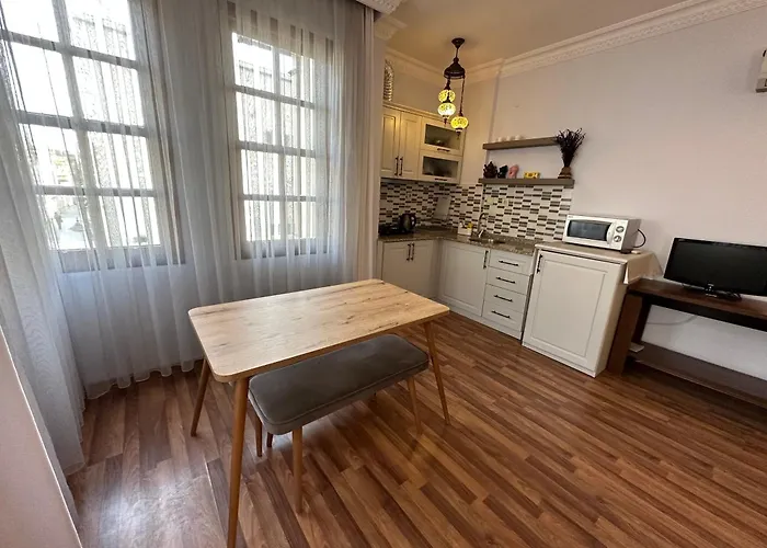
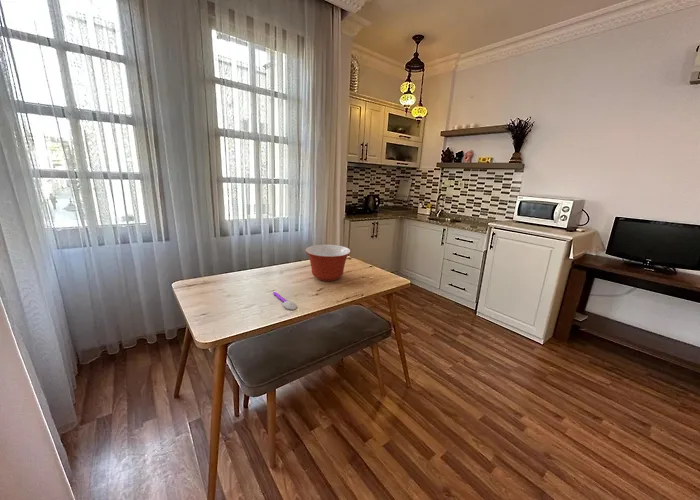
+ mixing bowl [304,244,352,282]
+ spoon [272,291,297,311]
